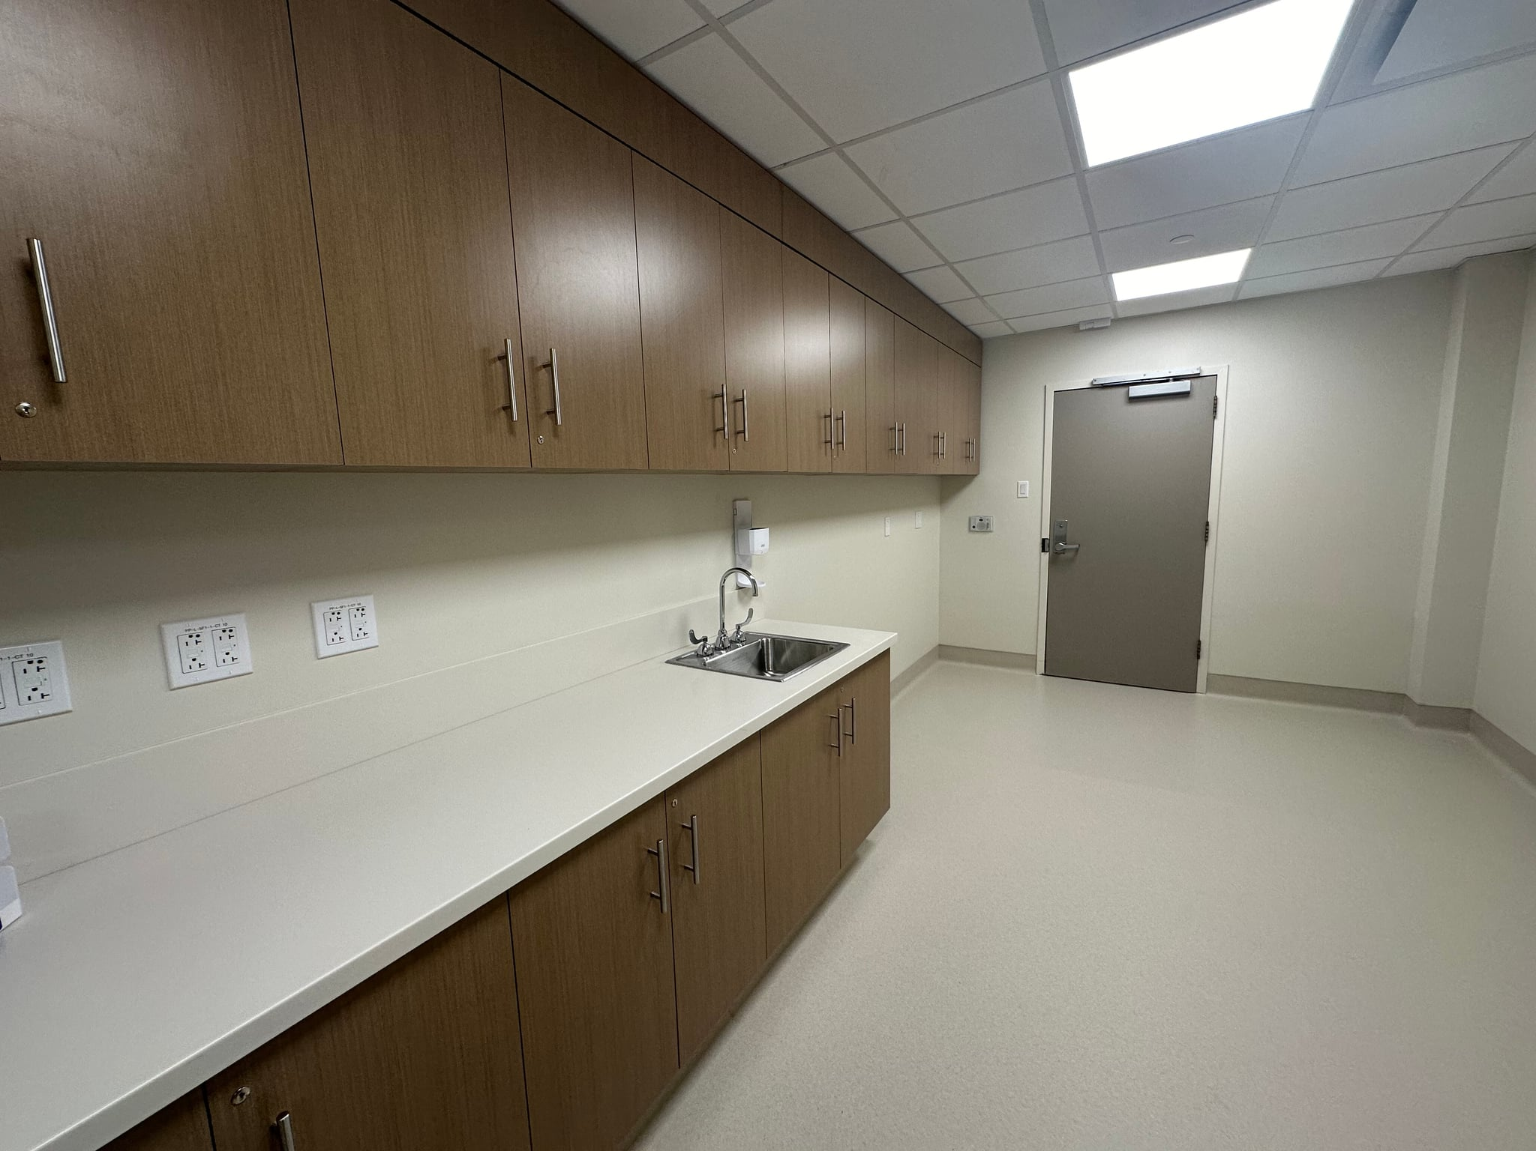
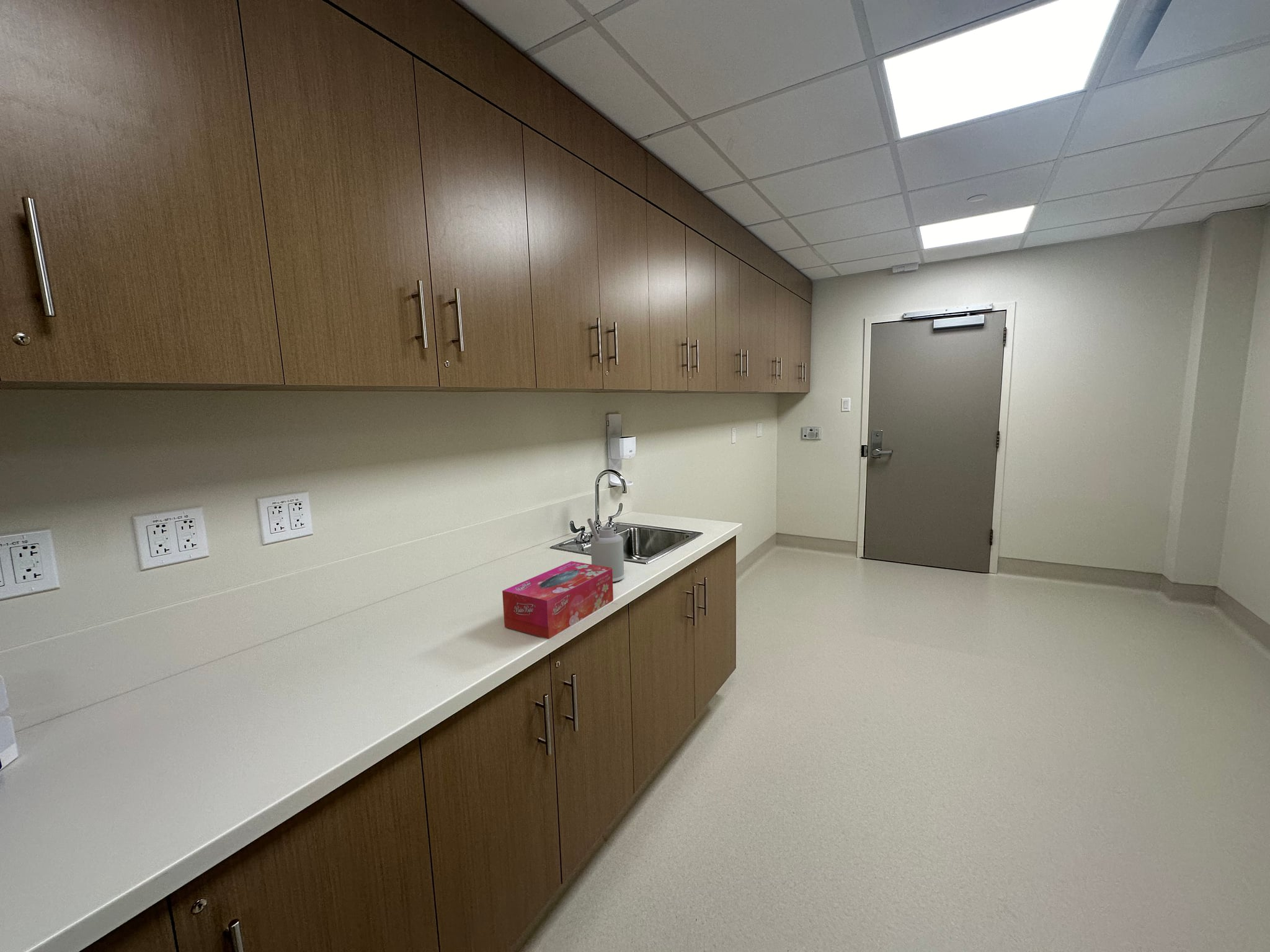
+ soap dispenser [587,518,624,583]
+ tissue box [502,560,614,640]
